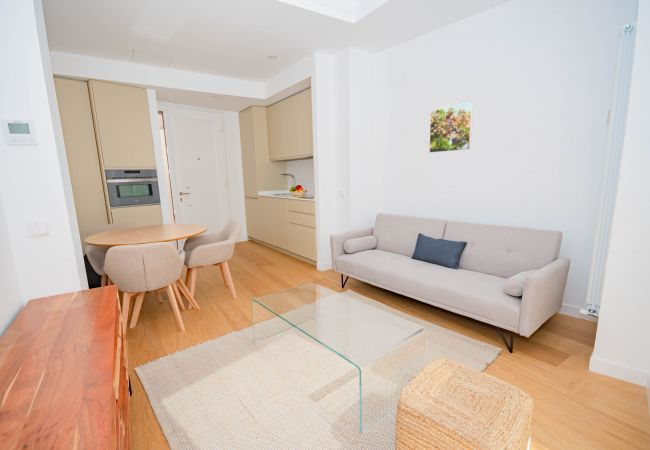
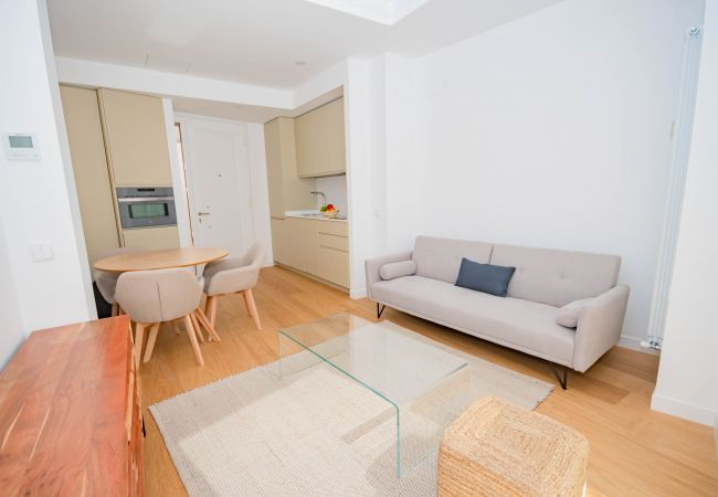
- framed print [428,101,474,154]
